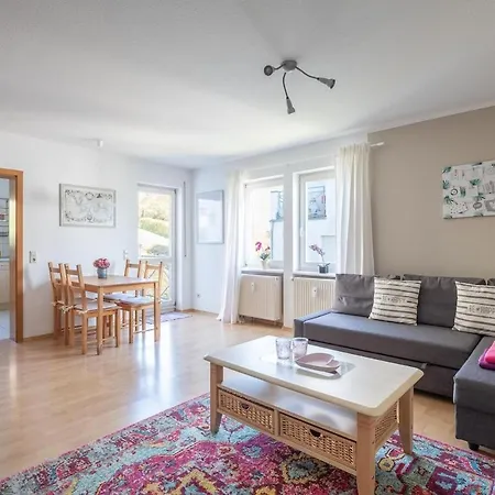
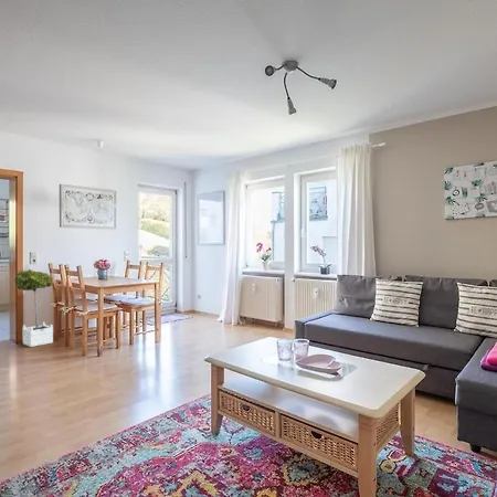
+ potted tree [14,268,54,348]
